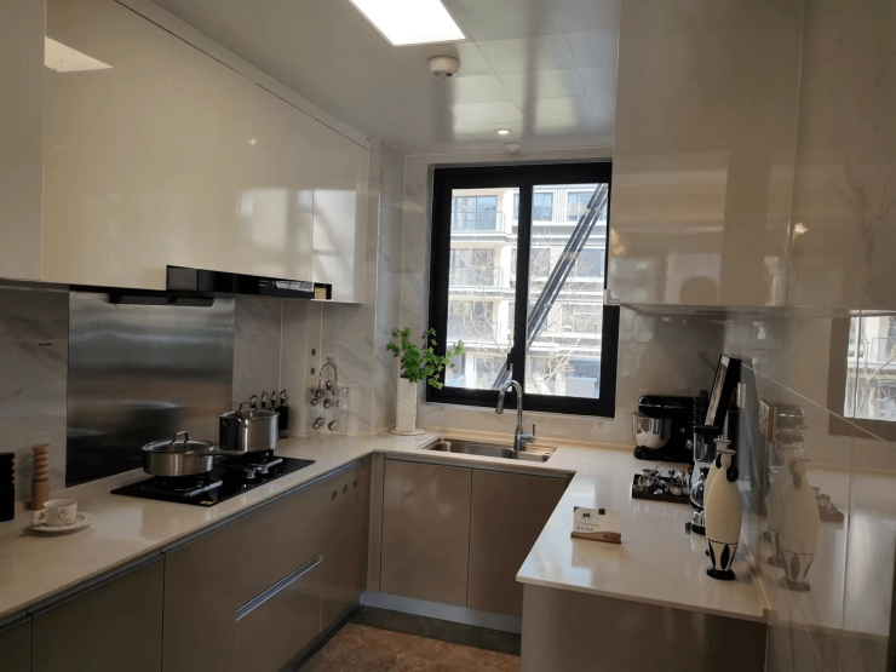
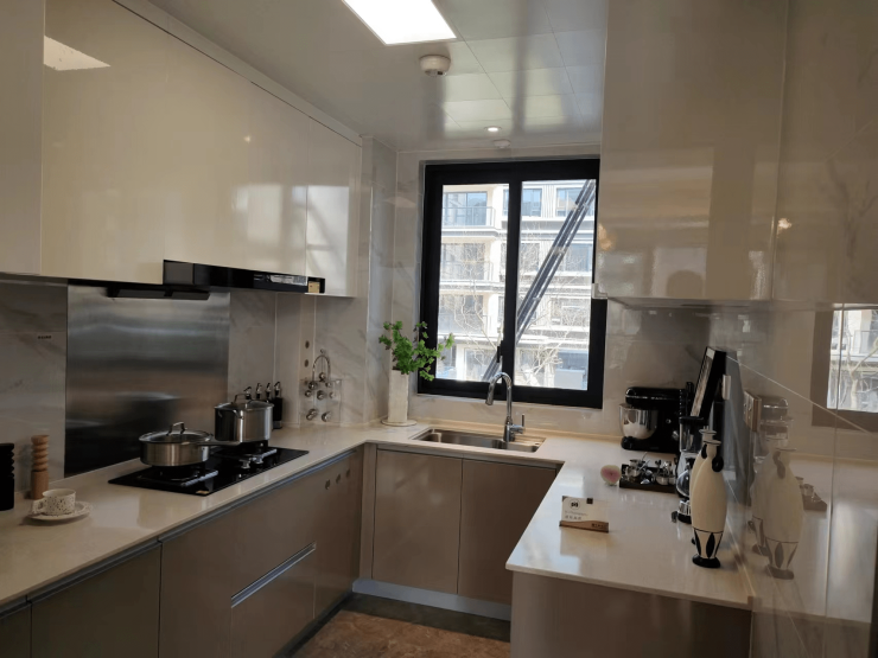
+ fruit [599,464,623,486]
